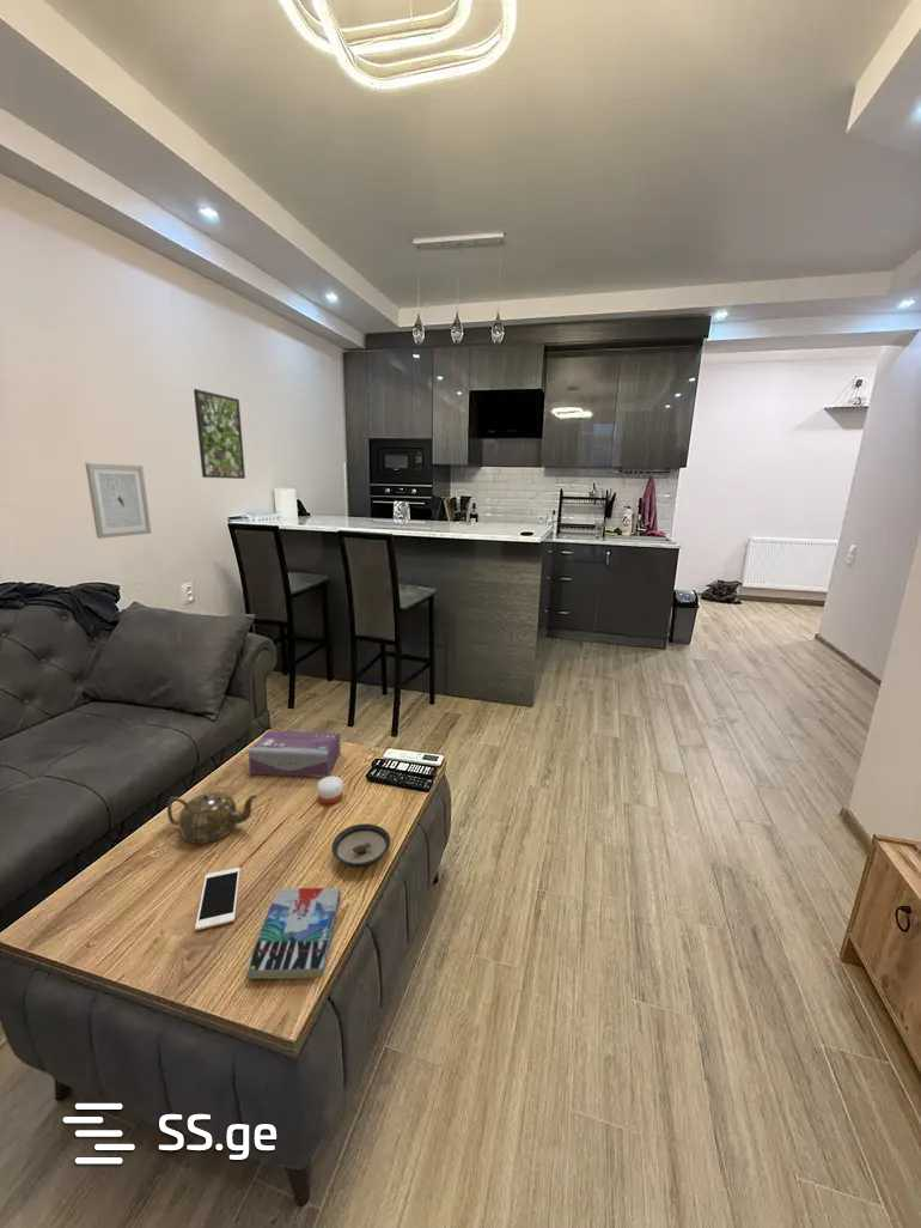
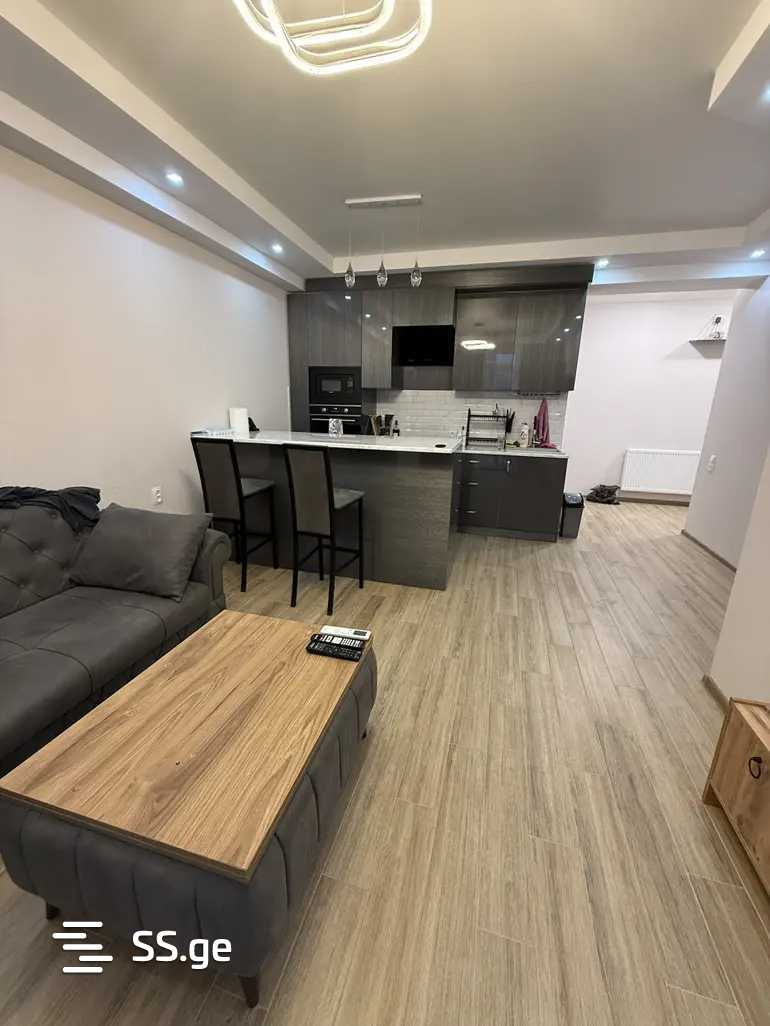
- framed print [193,388,246,480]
- saucer [330,822,391,869]
- teapot [166,791,258,845]
- candle [317,773,344,806]
- wall art [84,462,152,540]
- tissue box [248,729,342,778]
- cell phone [194,867,242,931]
- book [245,887,342,980]
